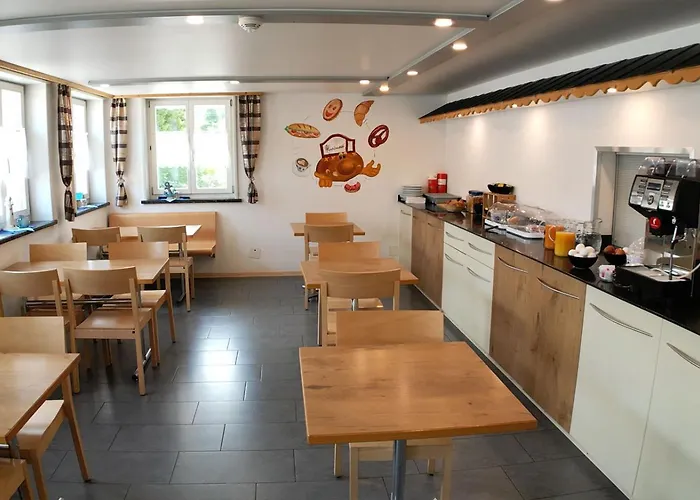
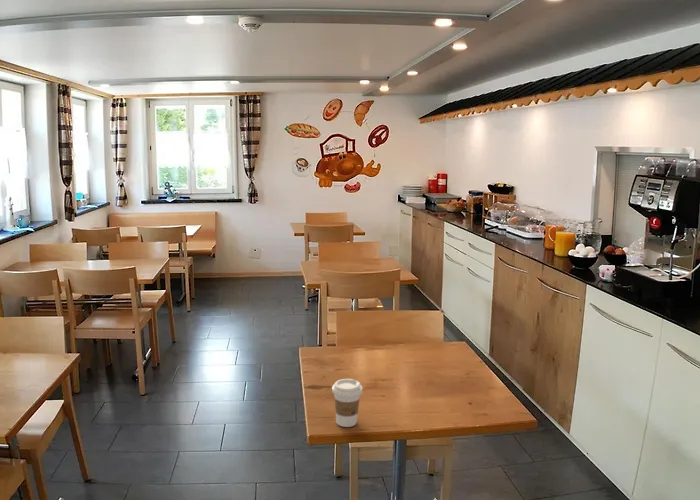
+ coffee cup [331,378,364,428]
